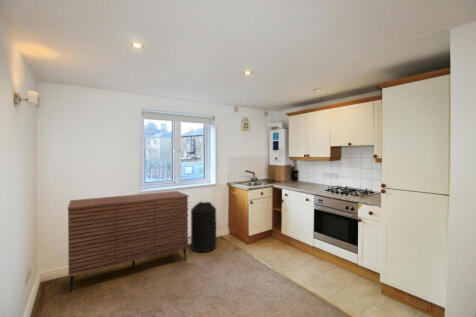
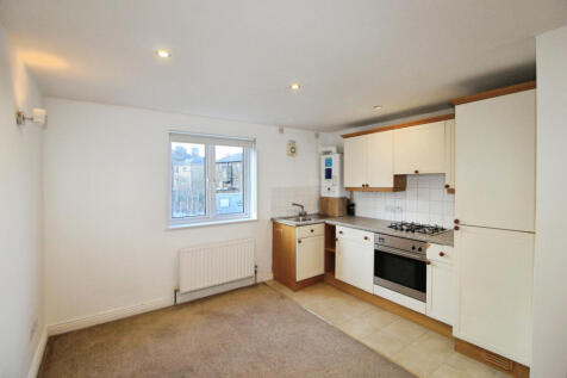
- trash can [190,201,217,253]
- sideboard [67,190,190,293]
